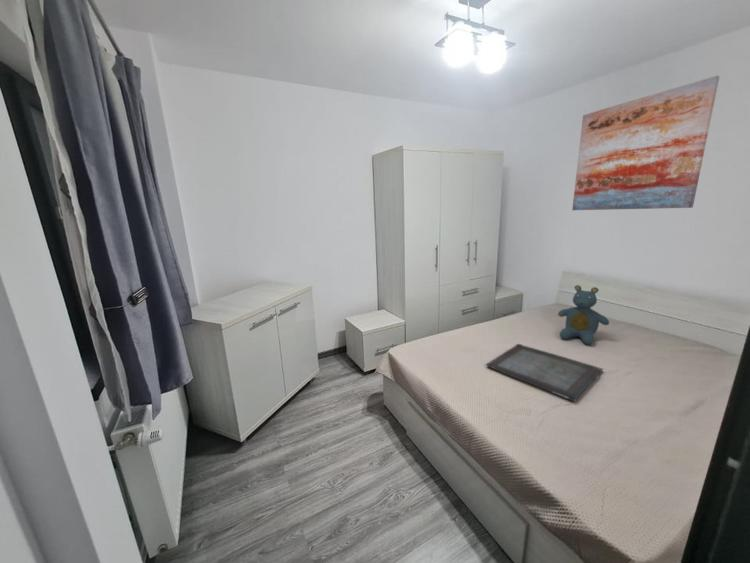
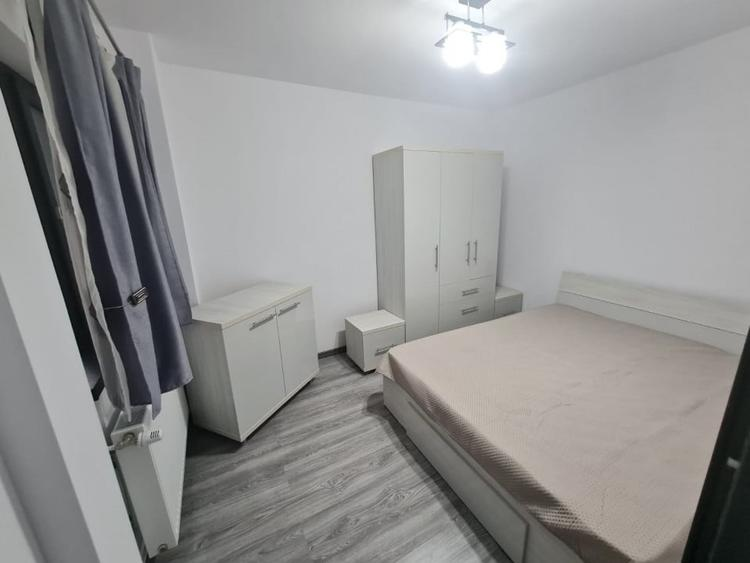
- teddy bear [557,284,610,346]
- wall art [571,75,720,211]
- serving tray [485,343,604,403]
